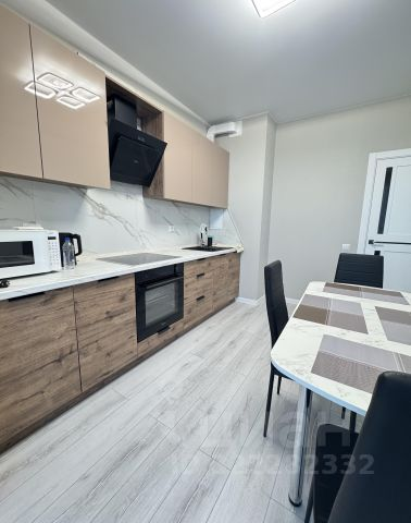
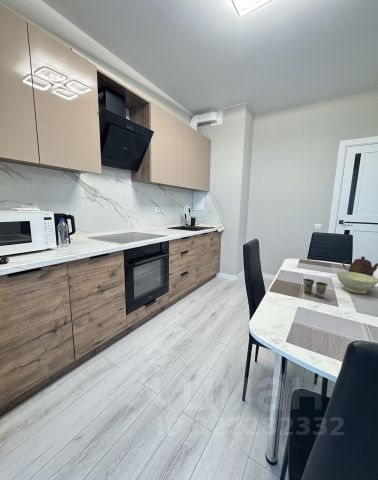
+ bowl [336,271,378,295]
+ cup [302,278,329,299]
+ teapot [342,255,378,277]
